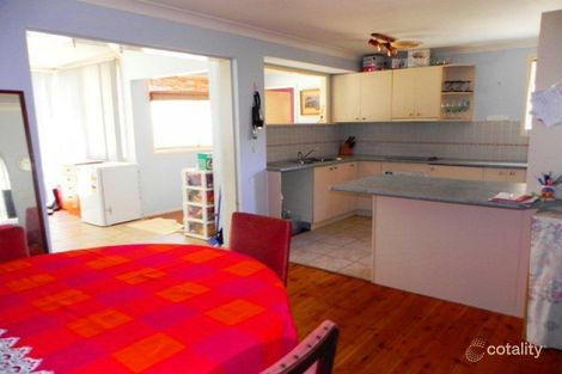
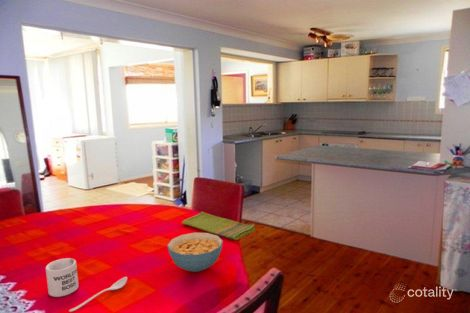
+ cereal bowl [166,232,224,273]
+ spoon [68,276,128,313]
+ dish towel [181,211,256,241]
+ mug [45,257,79,298]
